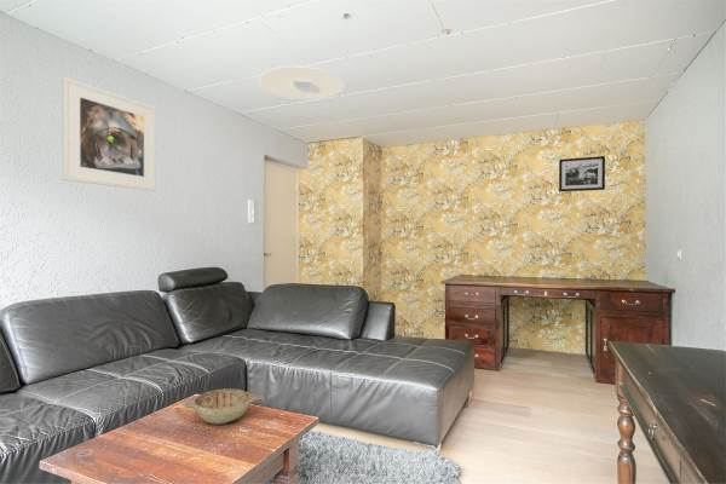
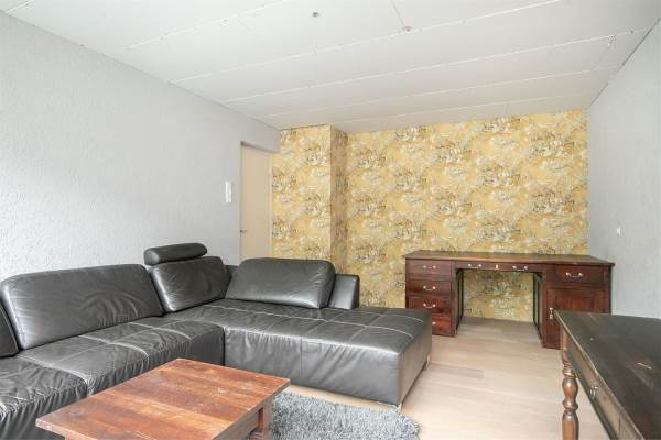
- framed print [60,76,157,192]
- decorative bowl [182,387,261,426]
- ceiling light [257,65,345,100]
- picture frame [558,155,606,192]
